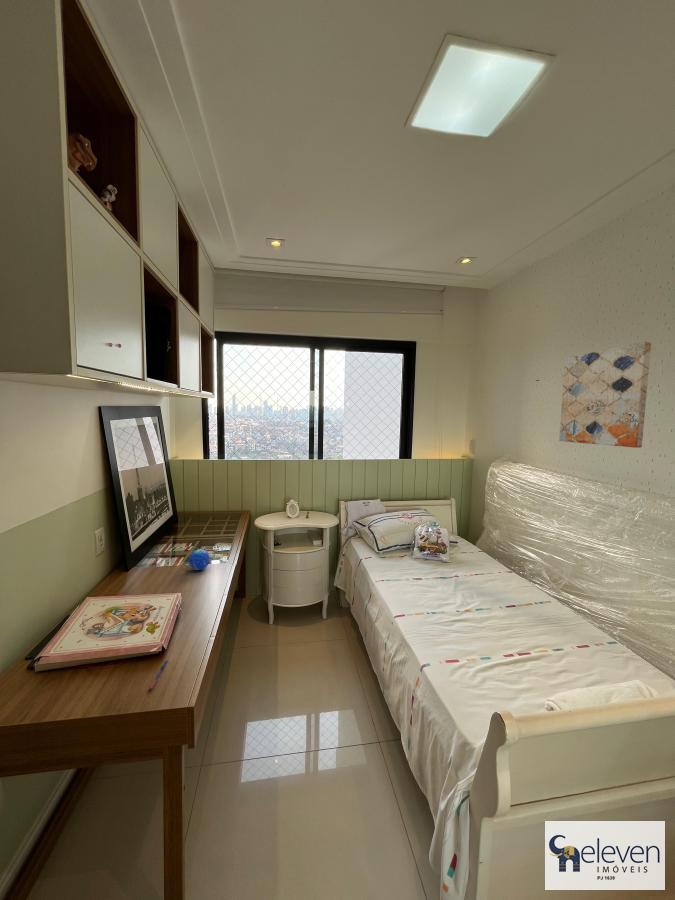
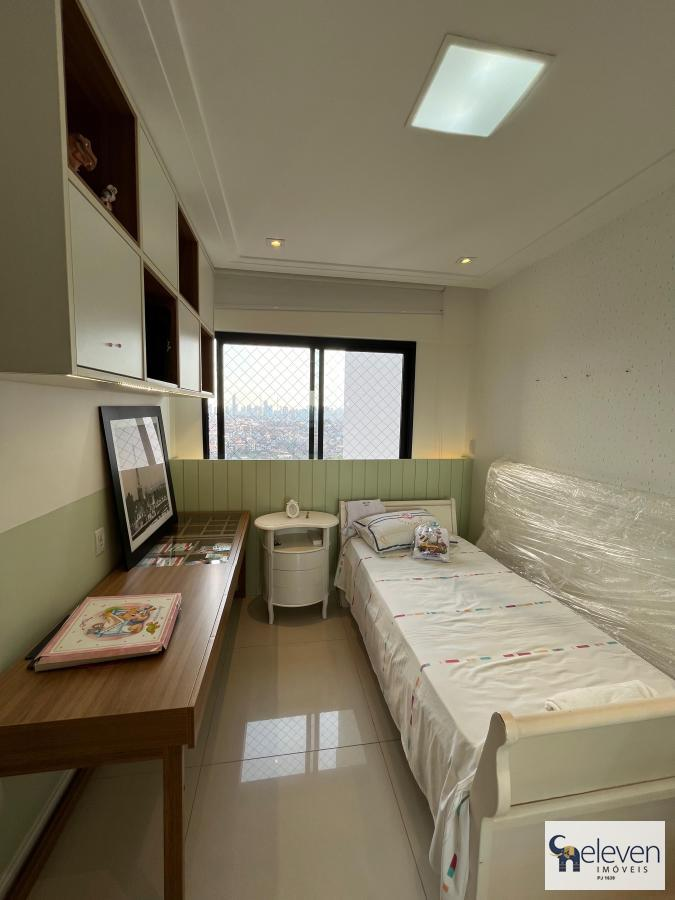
- pen [148,658,170,691]
- wall art [558,341,652,449]
- decorative orb [188,548,211,571]
